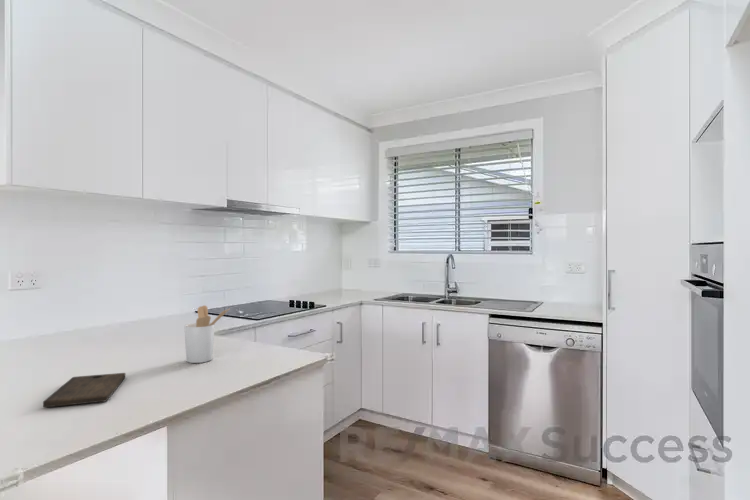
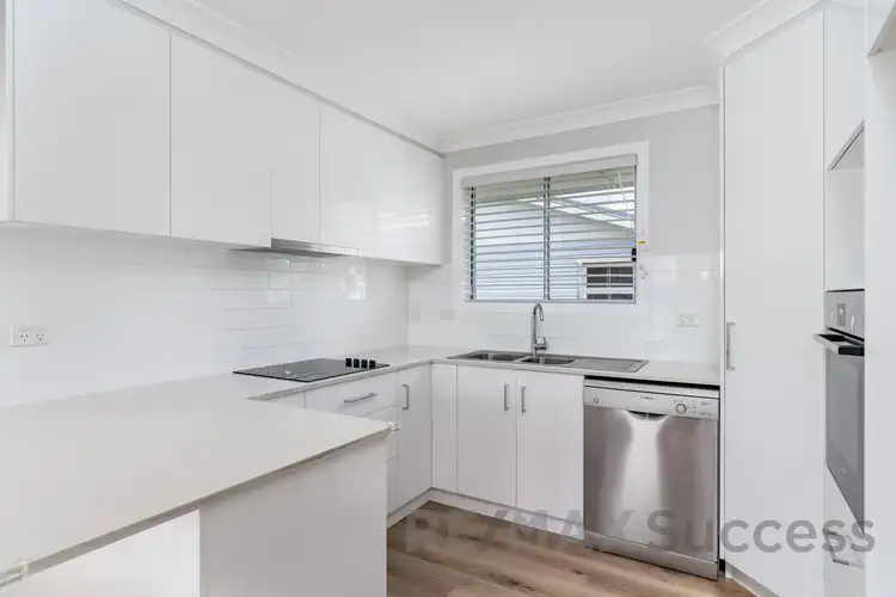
- utensil holder [183,304,230,364]
- cutting board [42,372,126,408]
